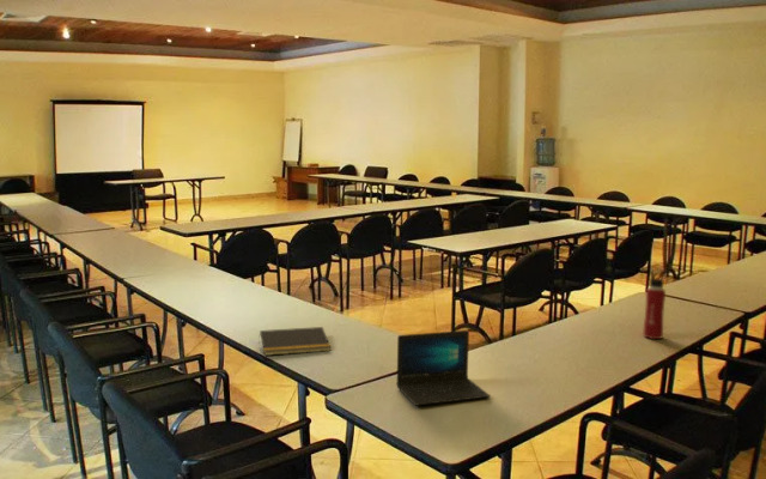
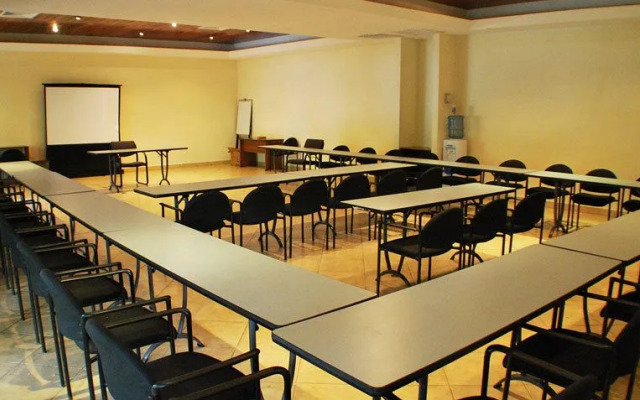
- laptop [395,329,491,407]
- notepad [257,326,333,357]
- water bottle [642,269,669,340]
